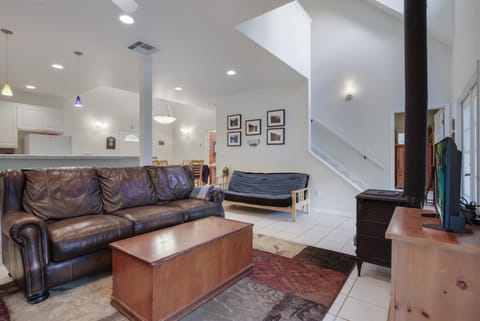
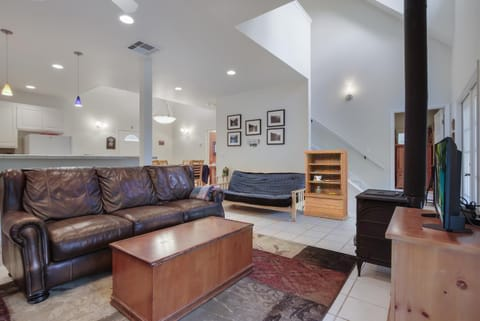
+ bookshelf [303,149,349,221]
